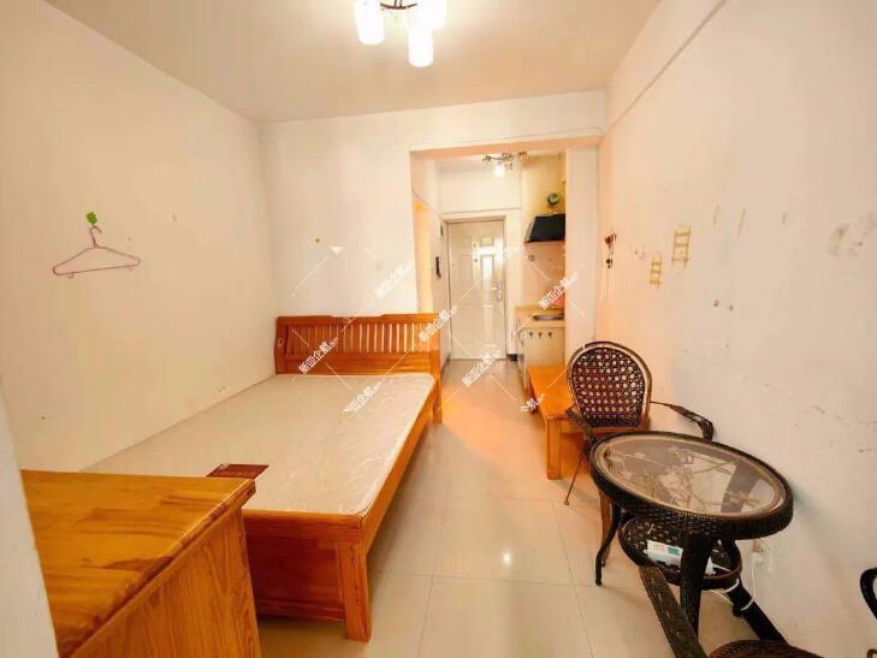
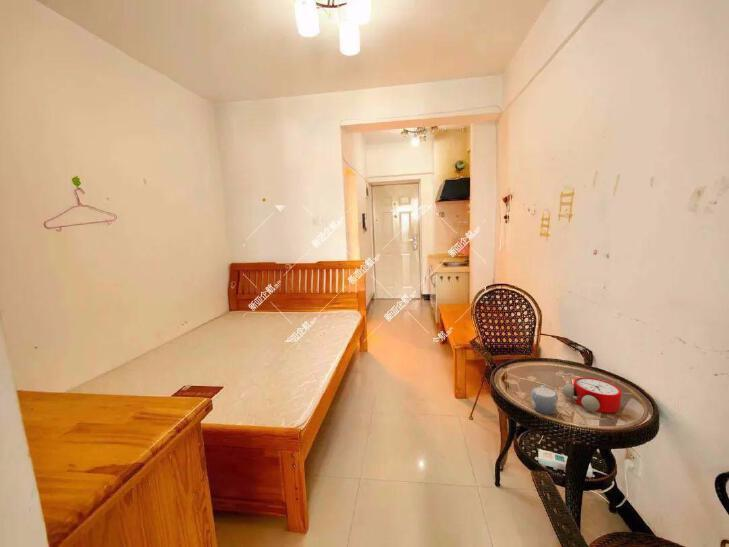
+ mug [530,384,559,416]
+ alarm clock [561,376,633,414]
